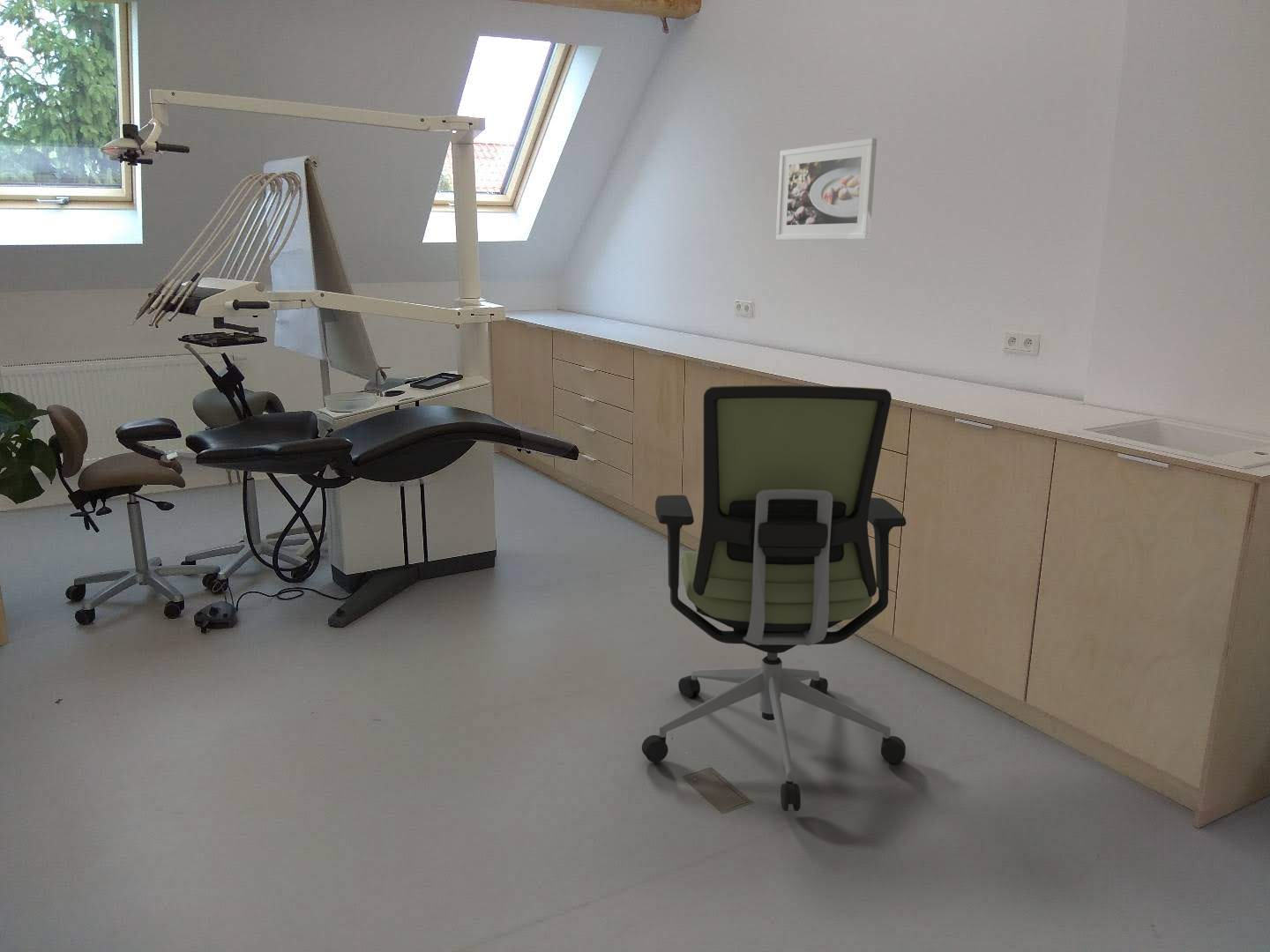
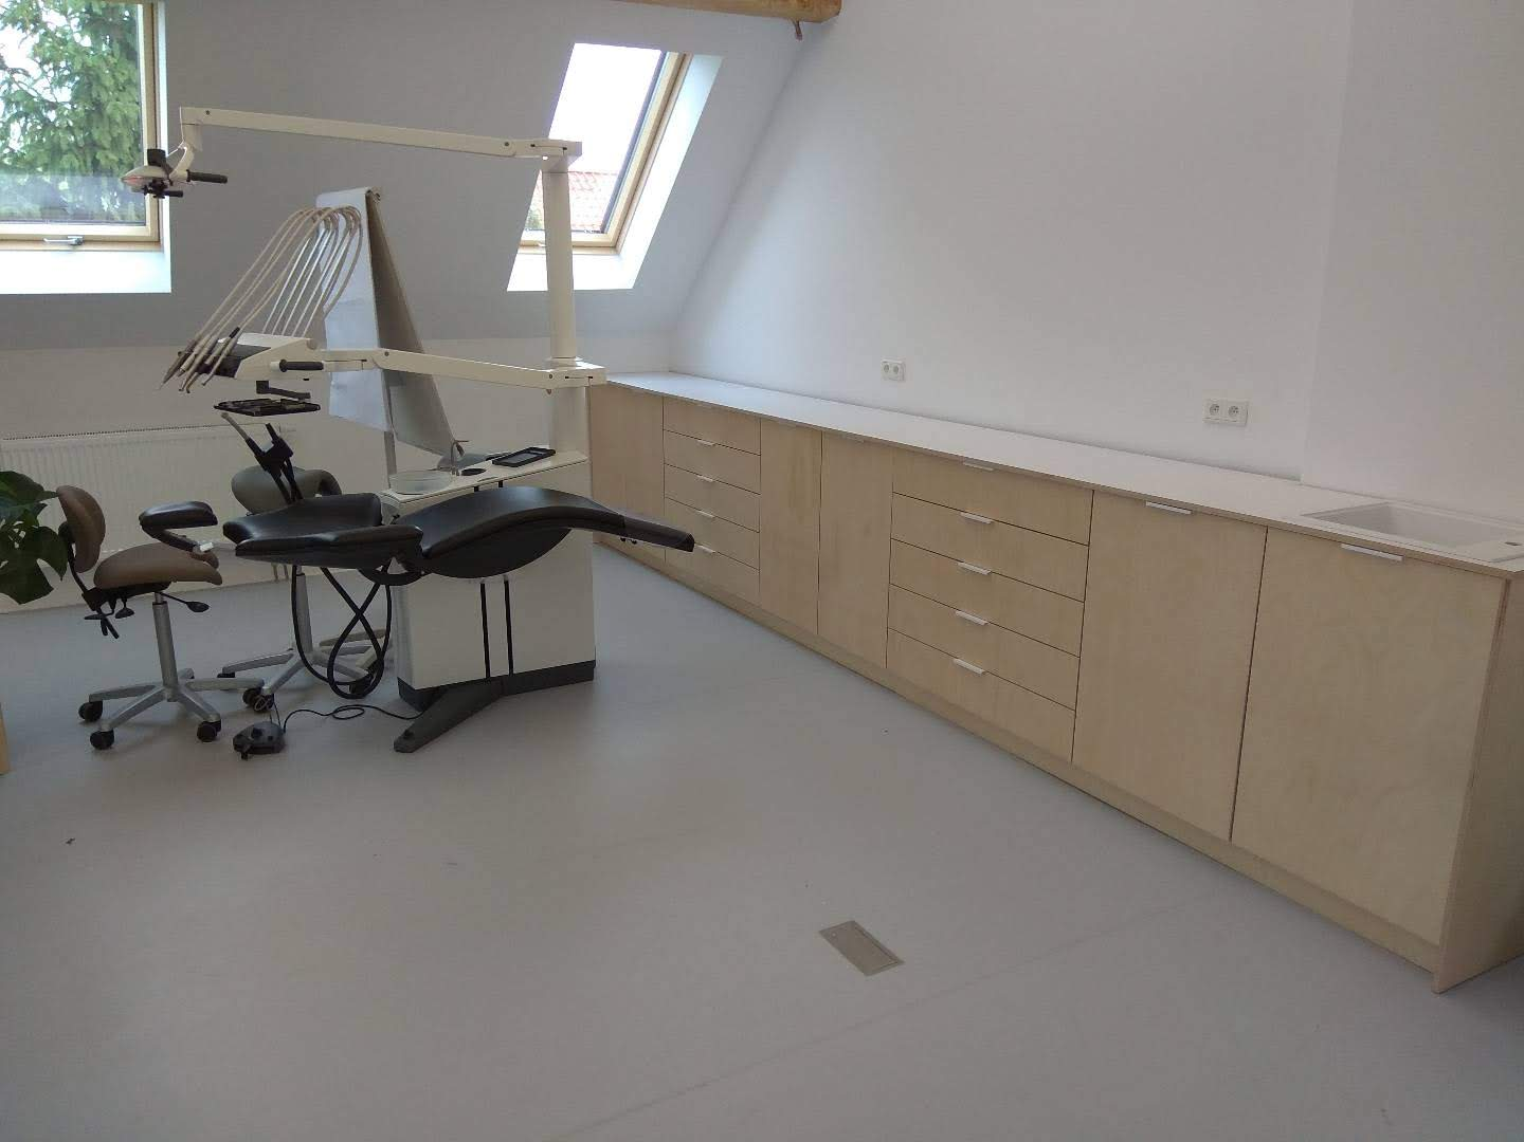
- office chair [641,384,907,812]
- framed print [775,138,878,241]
